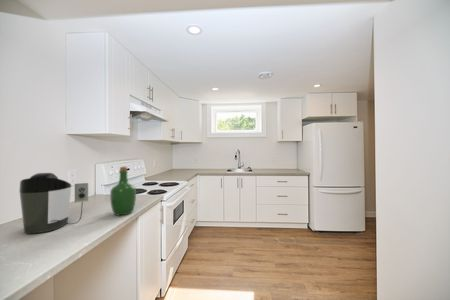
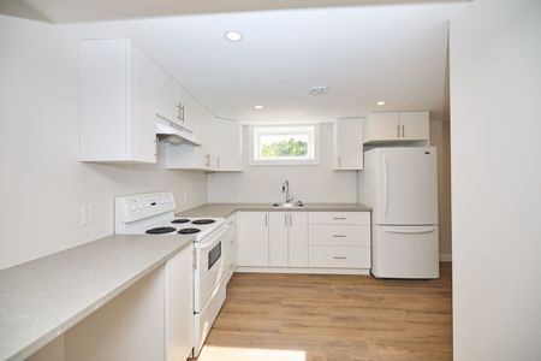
- wine bottle [109,165,137,216]
- coffee maker [18,172,89,235]
